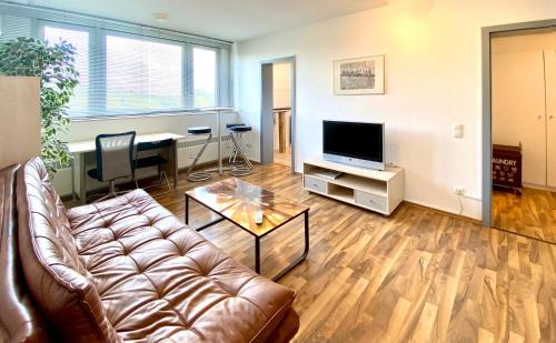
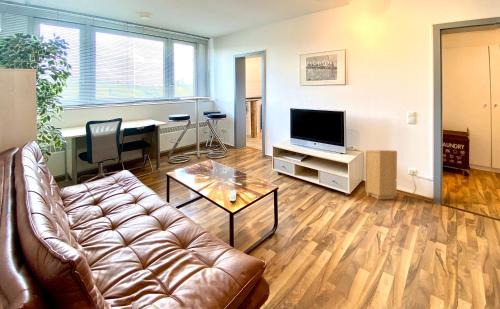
+ speaker [364,149,398,201]
